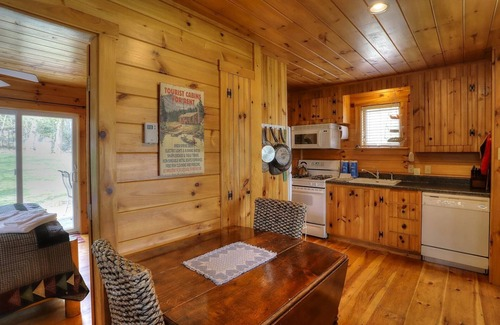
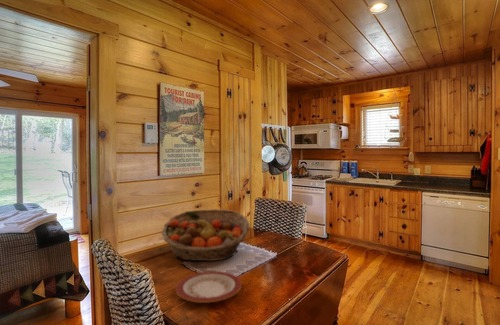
+ fruit basket [160,208,251,262]
+ plate [175,270,243,304]
